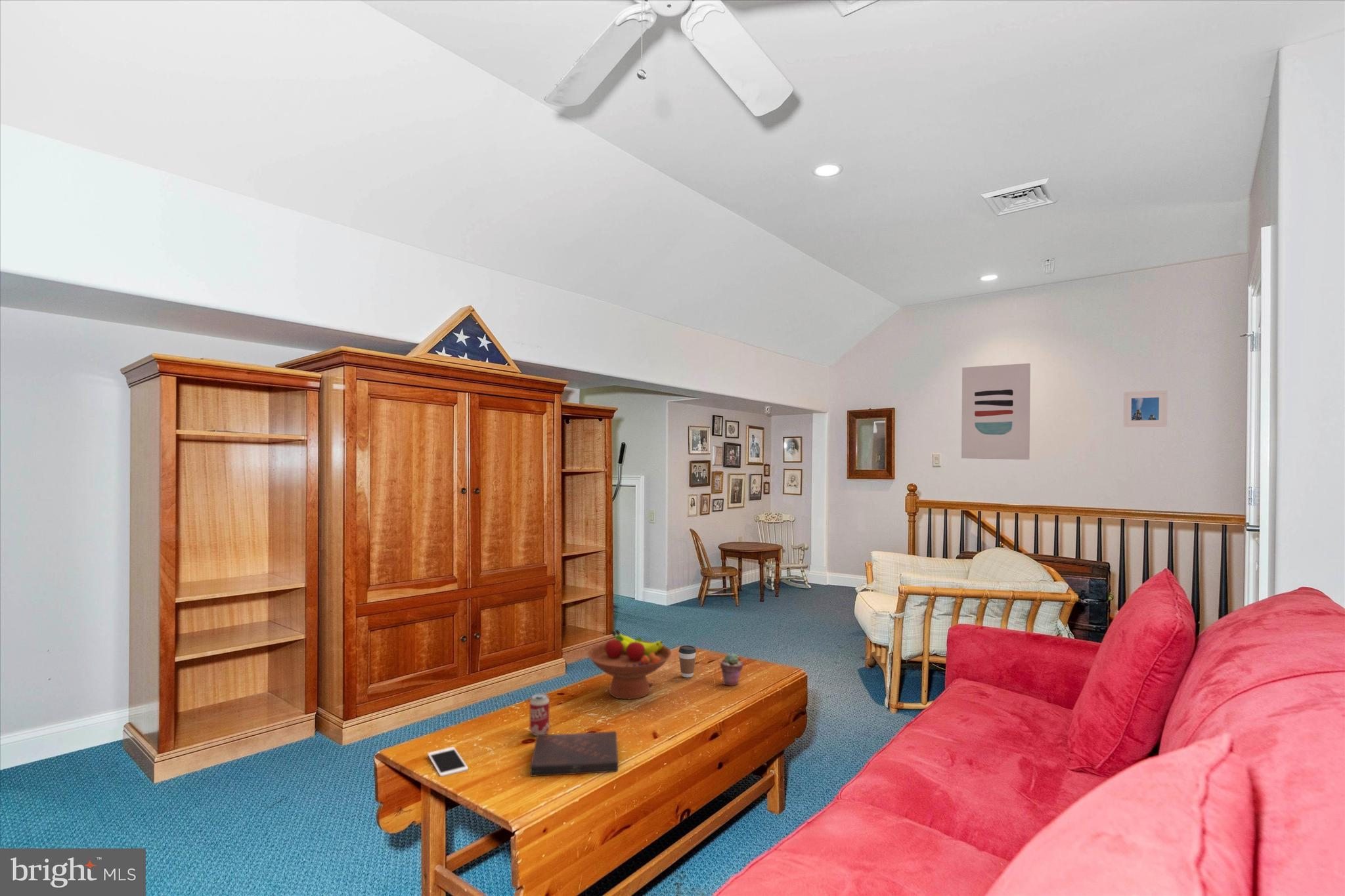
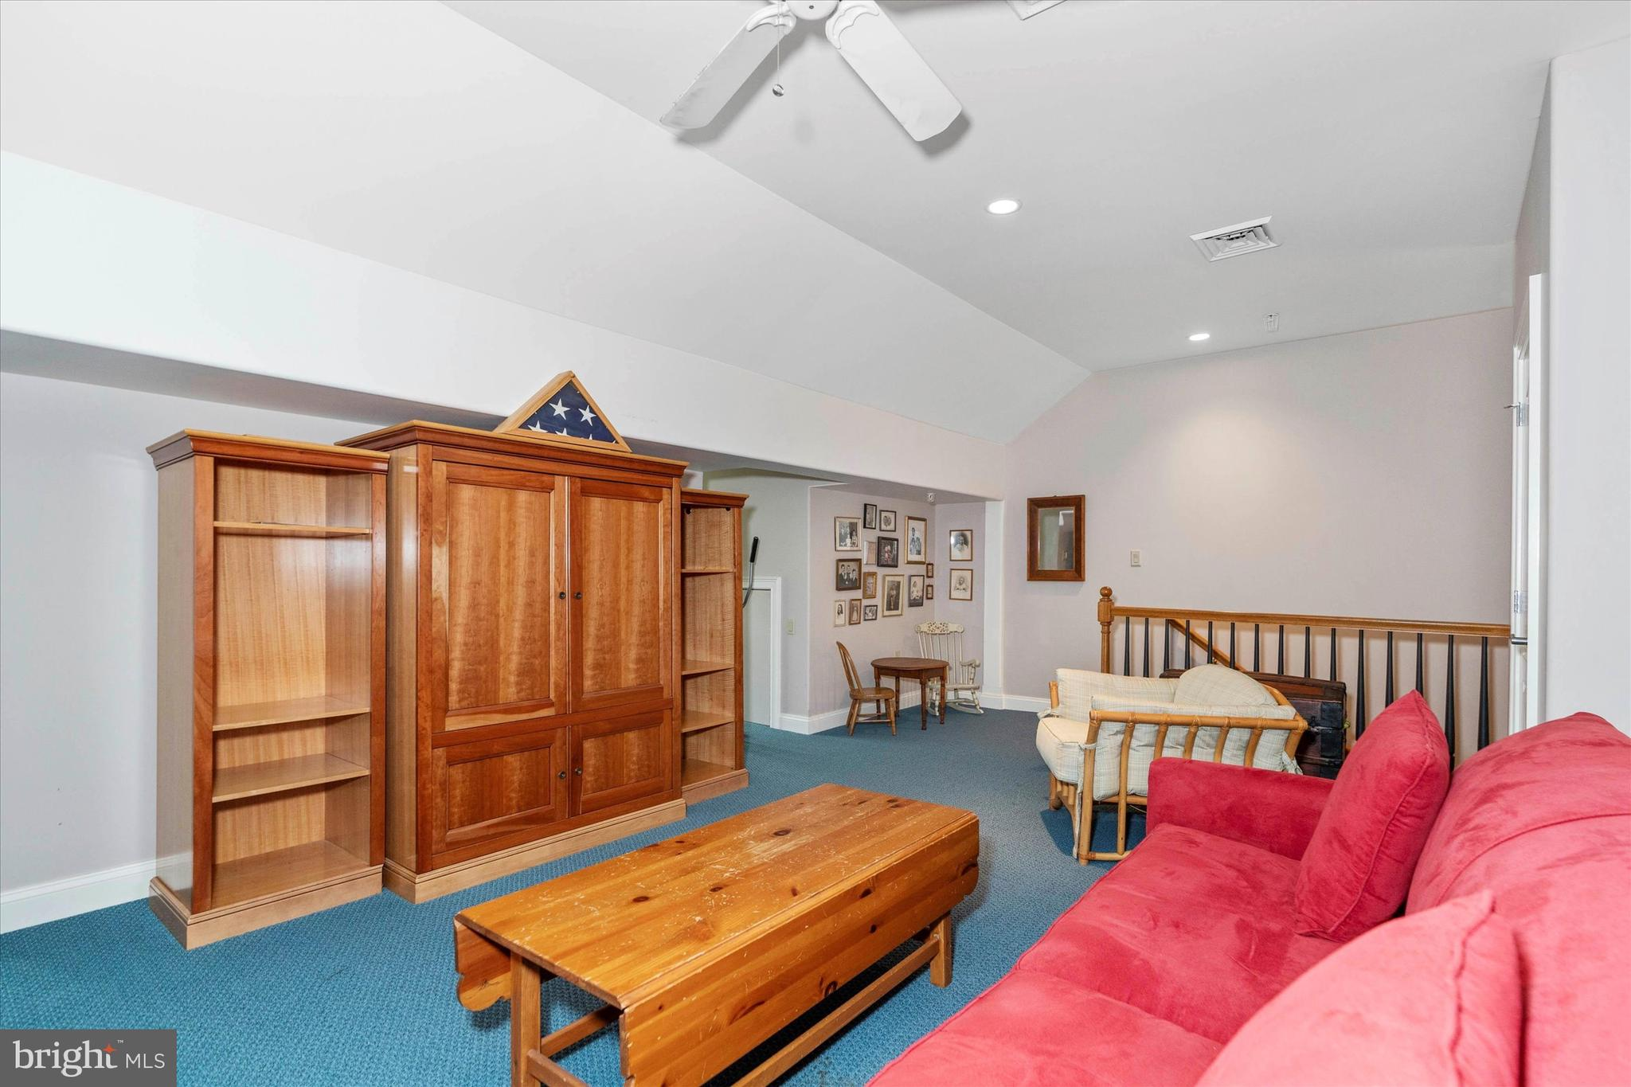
- fruit bowl [587,629,672,700]
- wall art [961,363,1031,460]
- coffee cup [678,645,697,678]
- cell phone [427,746,469,777]
- book [529,731,619,777]
- potted succulent [720,652,743,687]
- beverage can [529,693,550,736]
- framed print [1123,390,1168,427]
